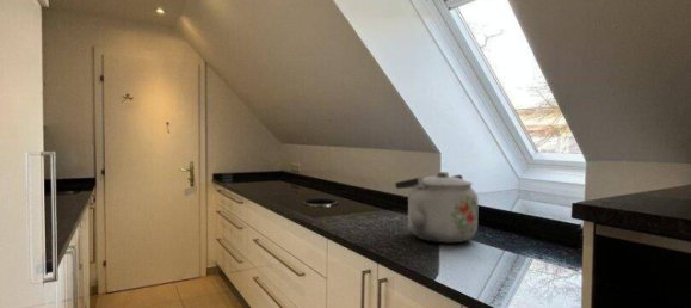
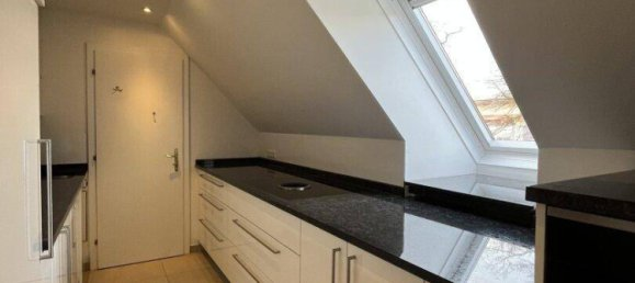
- kettle [394,171,480,244]
